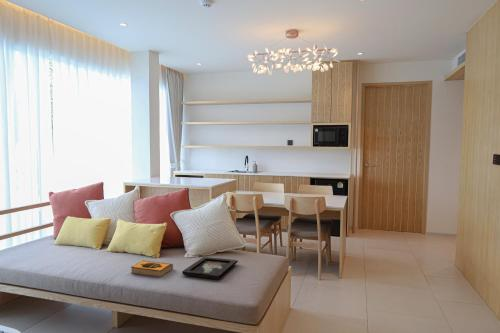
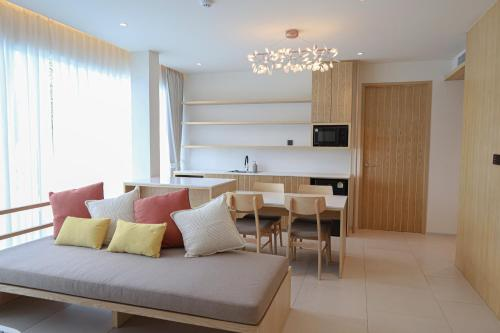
- hardback book [130,259,174,278]
- decorative tray [181,256,239,280]
